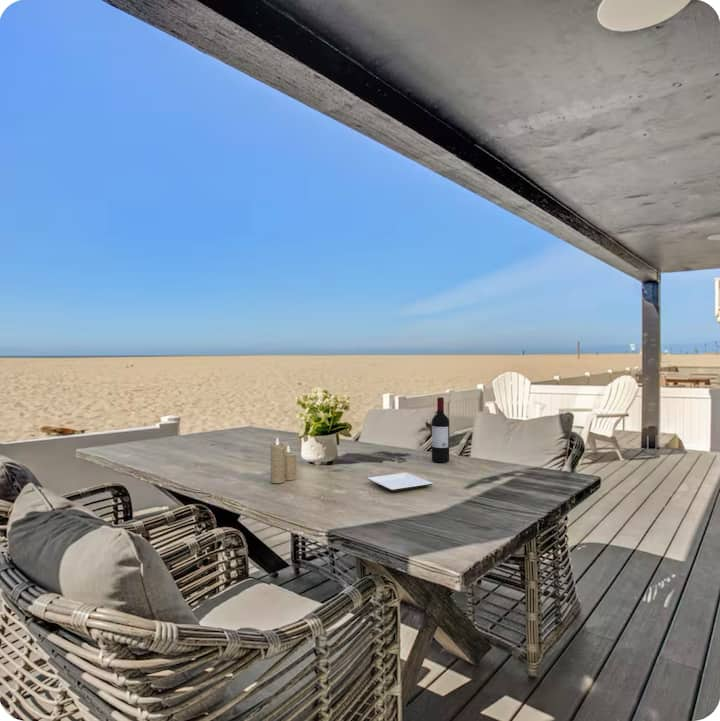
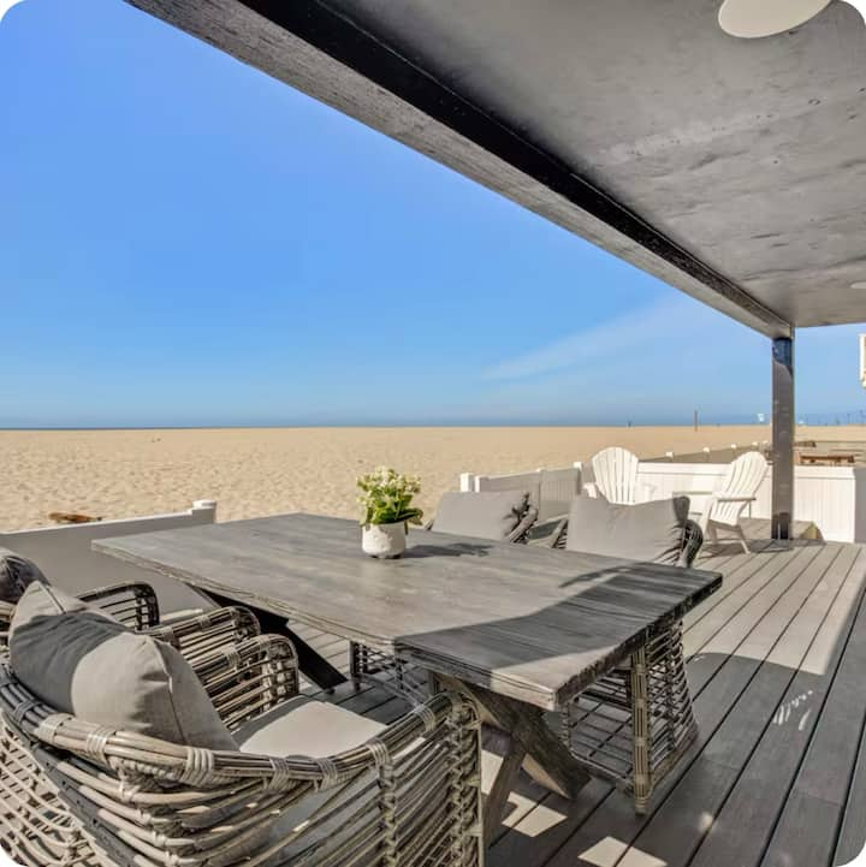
- plate [366,472,434,492]
- candle [269,437,298,484]
- wine bottle [431,396,450,464]
